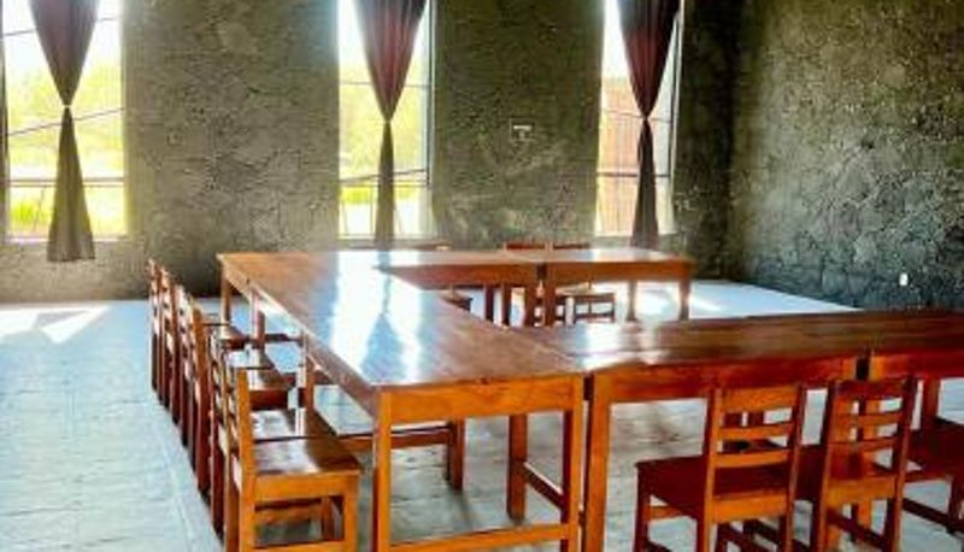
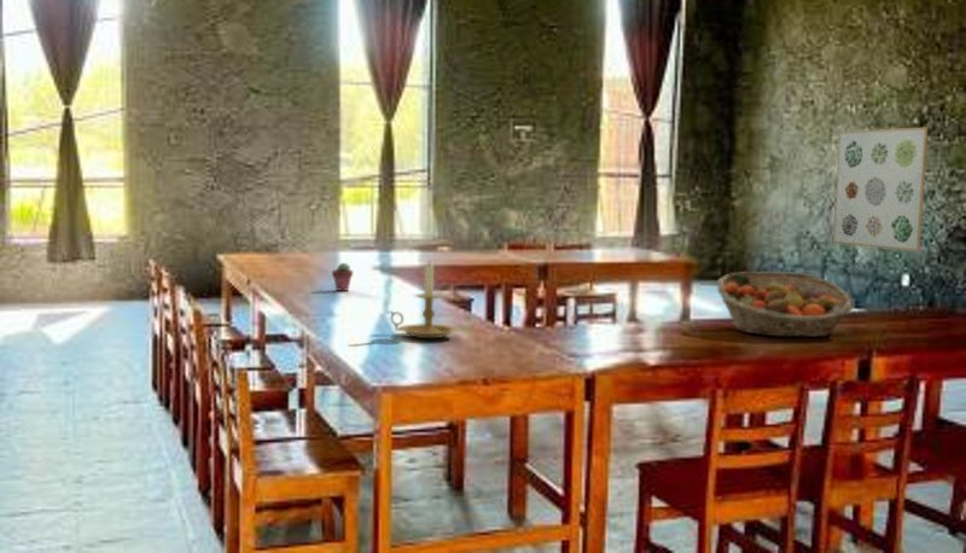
+ fruit basket [716,270,855,338]
+ candle holder [389,260,460,339]
+ wall art [832,127,929,252]
+ potted succulent [331,262,354,292]
